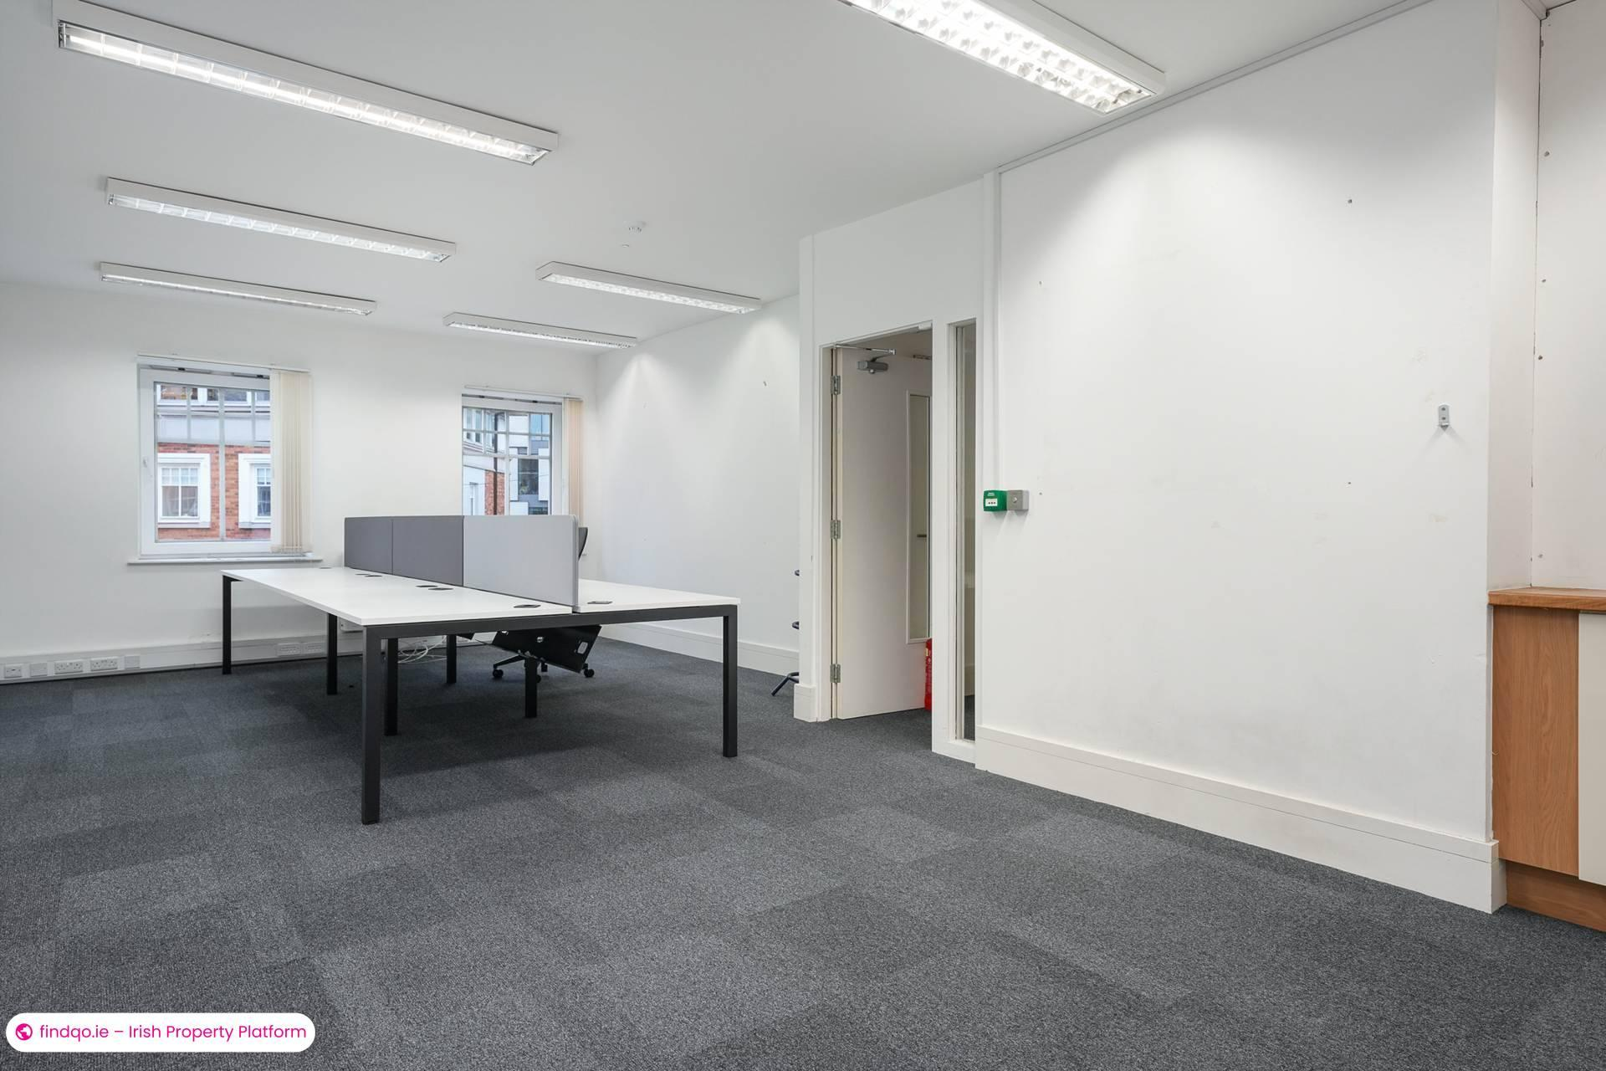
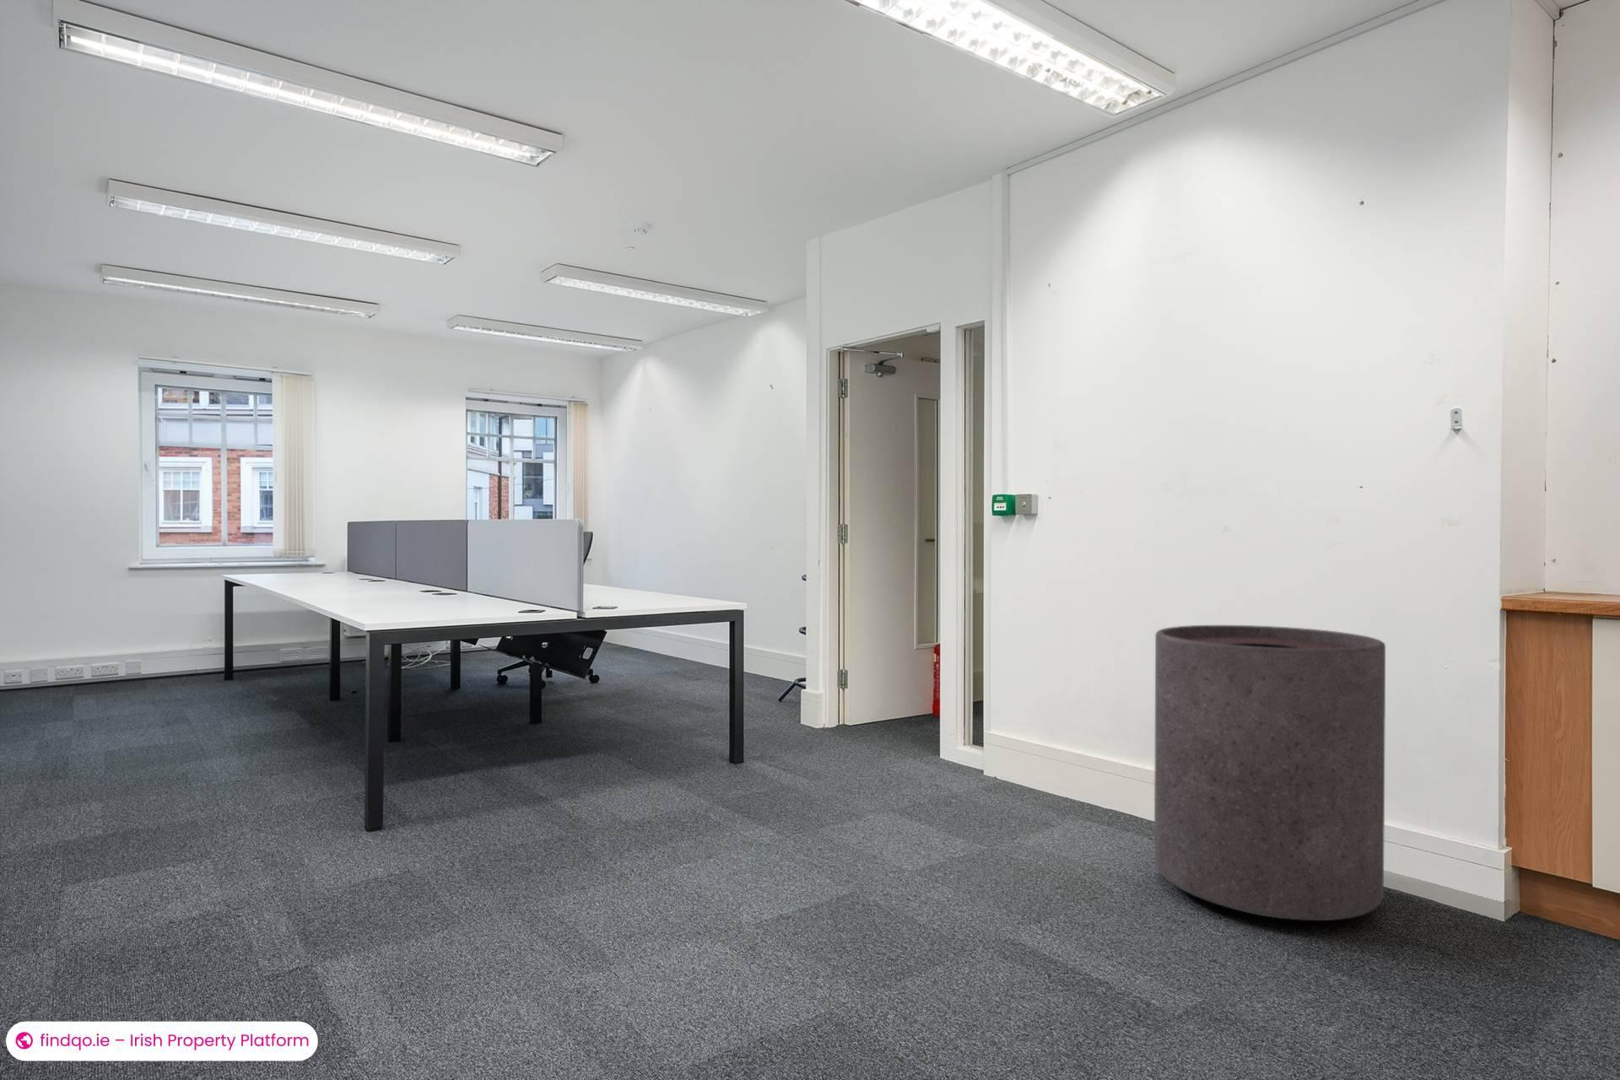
+ trash can [1154,624,1386,921]
